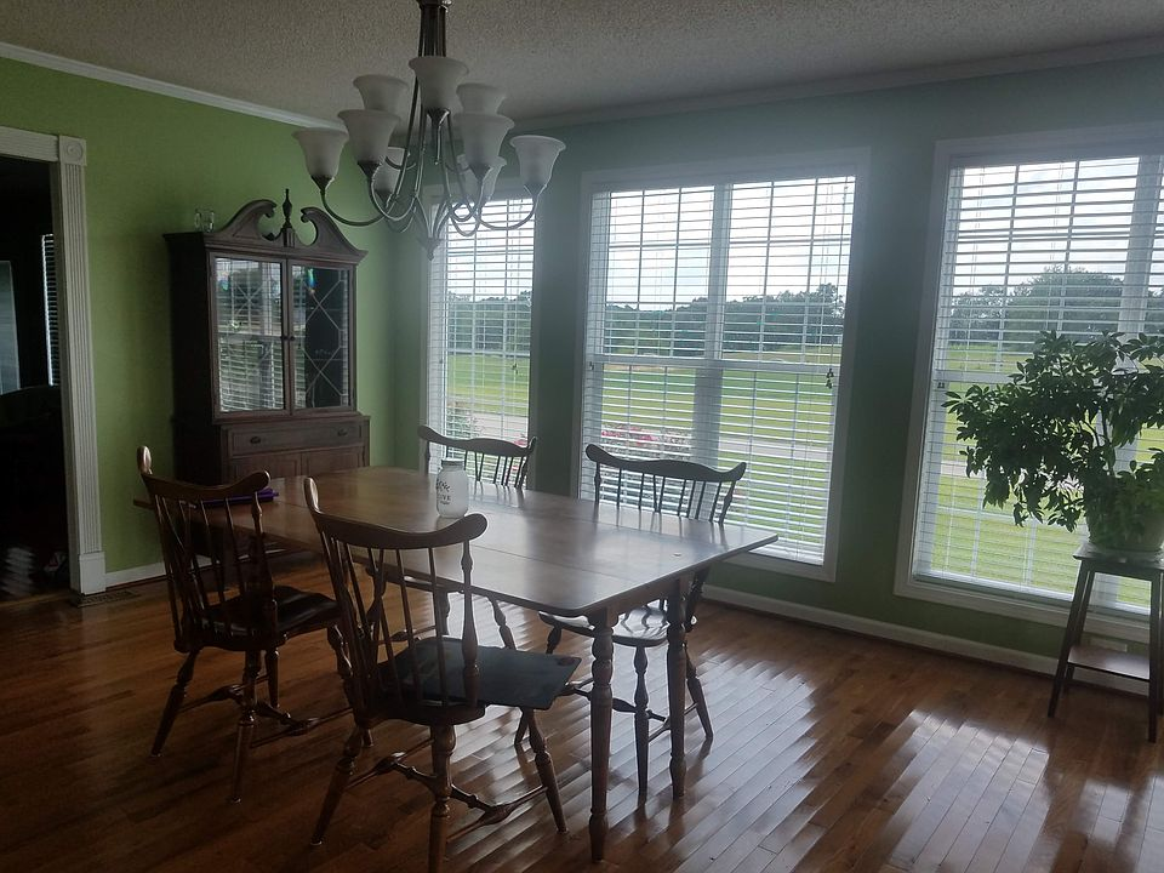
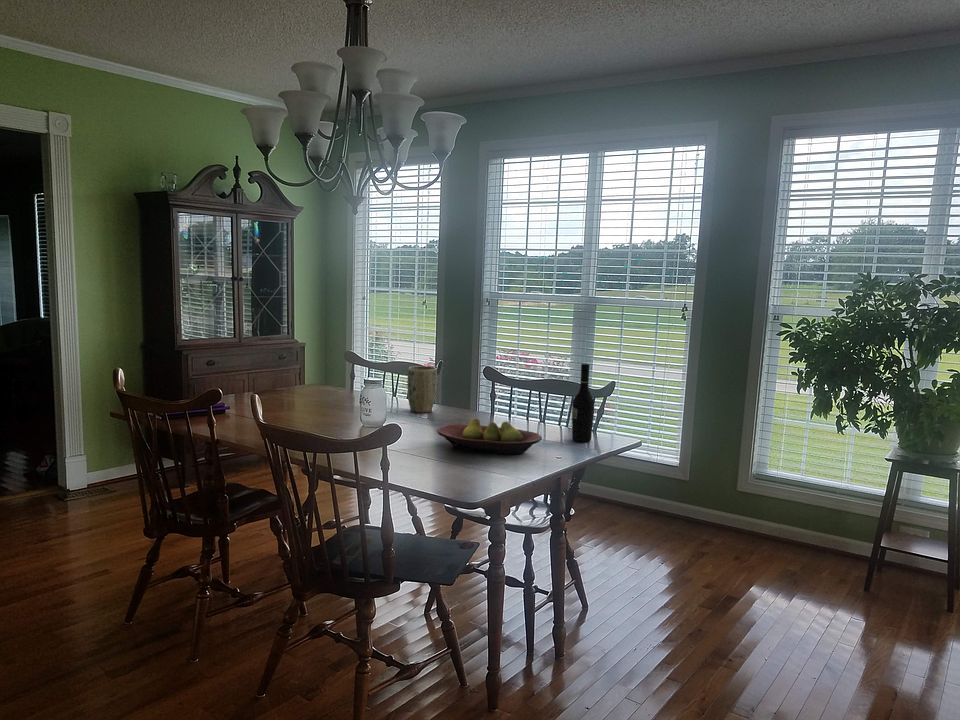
+ wine bottle [571,363,596,443]
+ fruit bowl [436,417,543,456]
+ plant pot [406,365,438,414]
